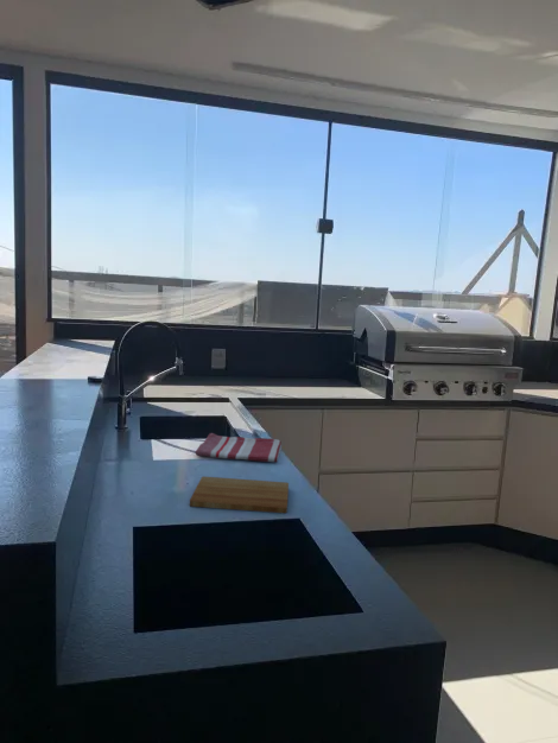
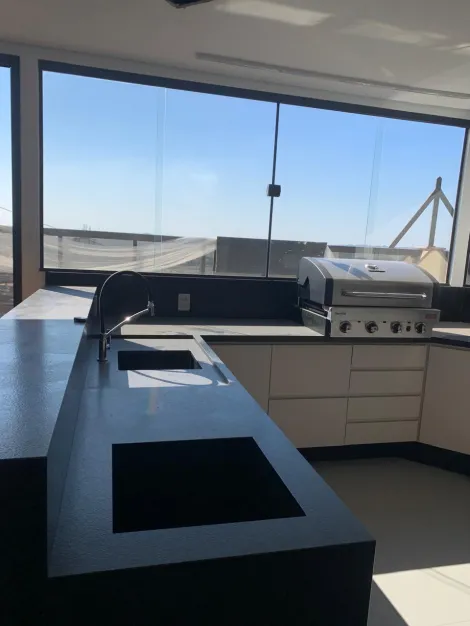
- dish towel [195,432,283,463]
- cutting board [189,475,290,514]
